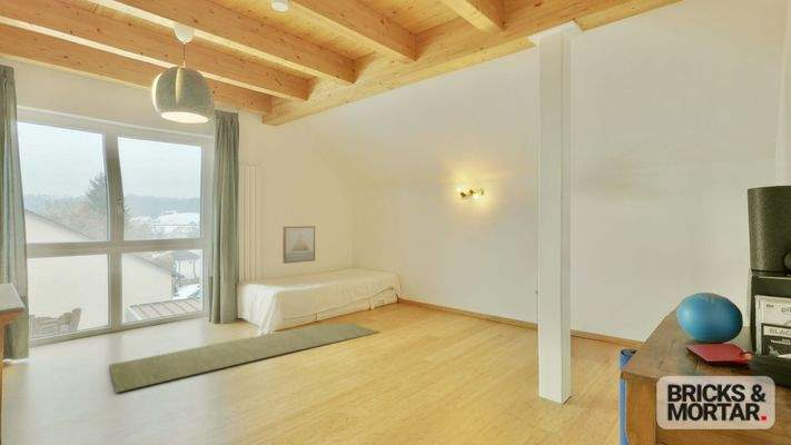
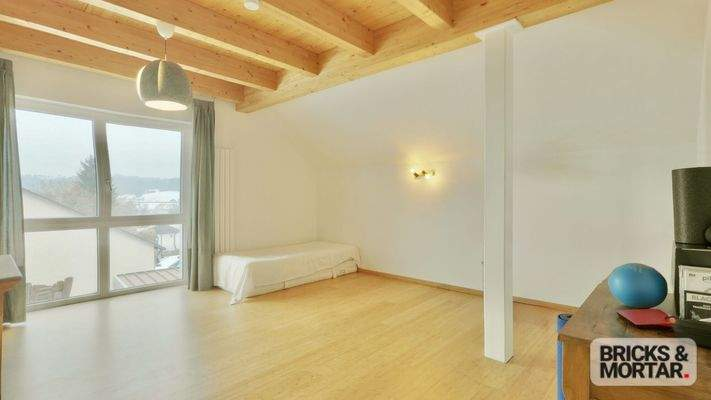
- rug [108,322,380,394]
- wall art [281,225,316,265]
